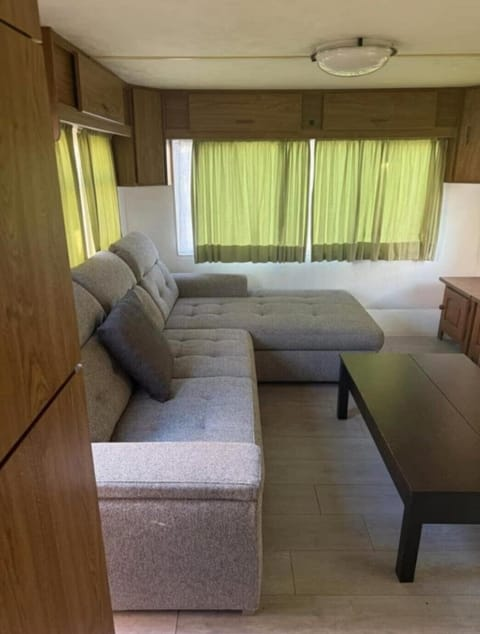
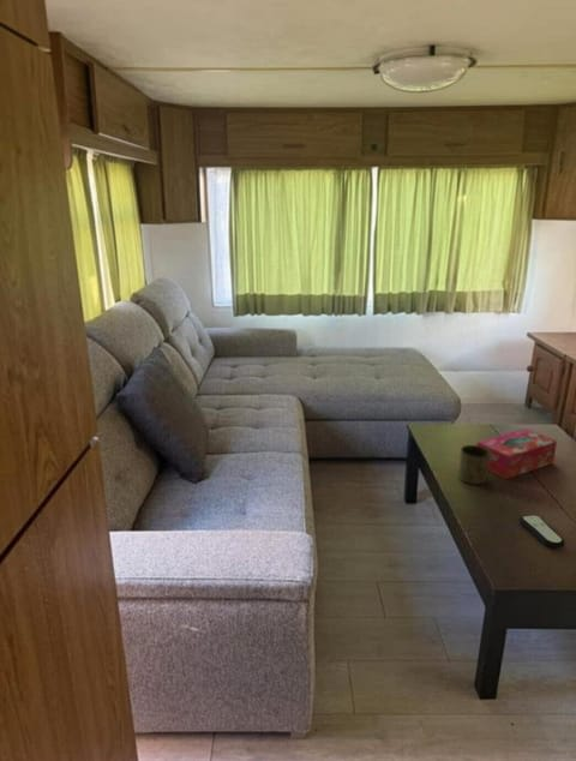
+ cup [457,444,491,486]
+ tissue box [476,427,558,480]
+ remote control [518,514,565,549]
